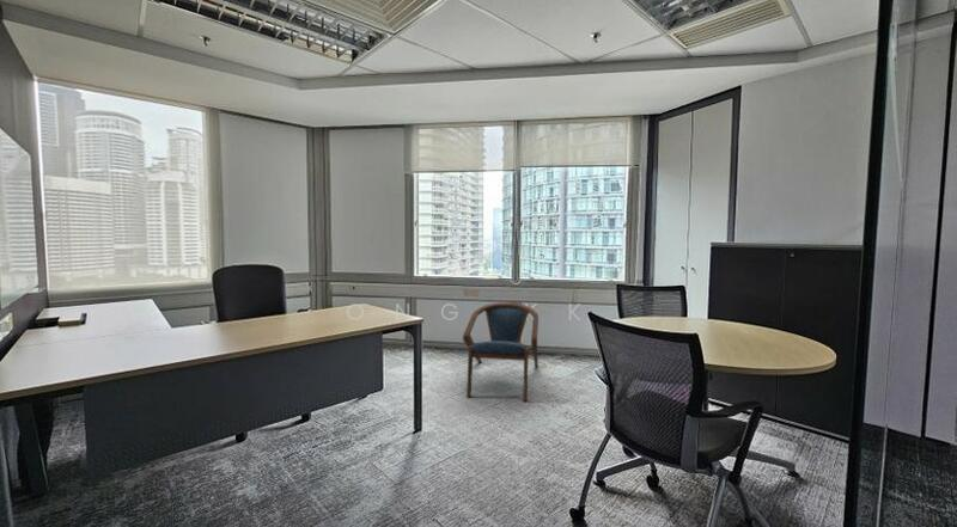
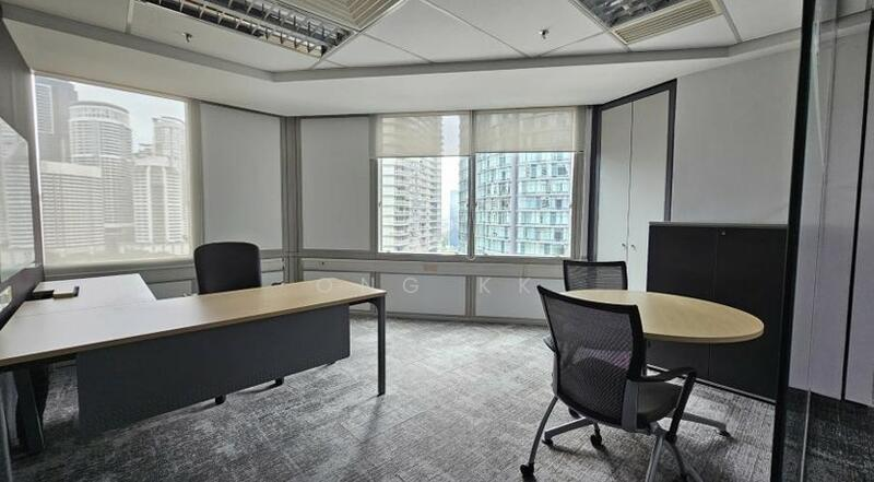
- armchair [462,301,540,403]
